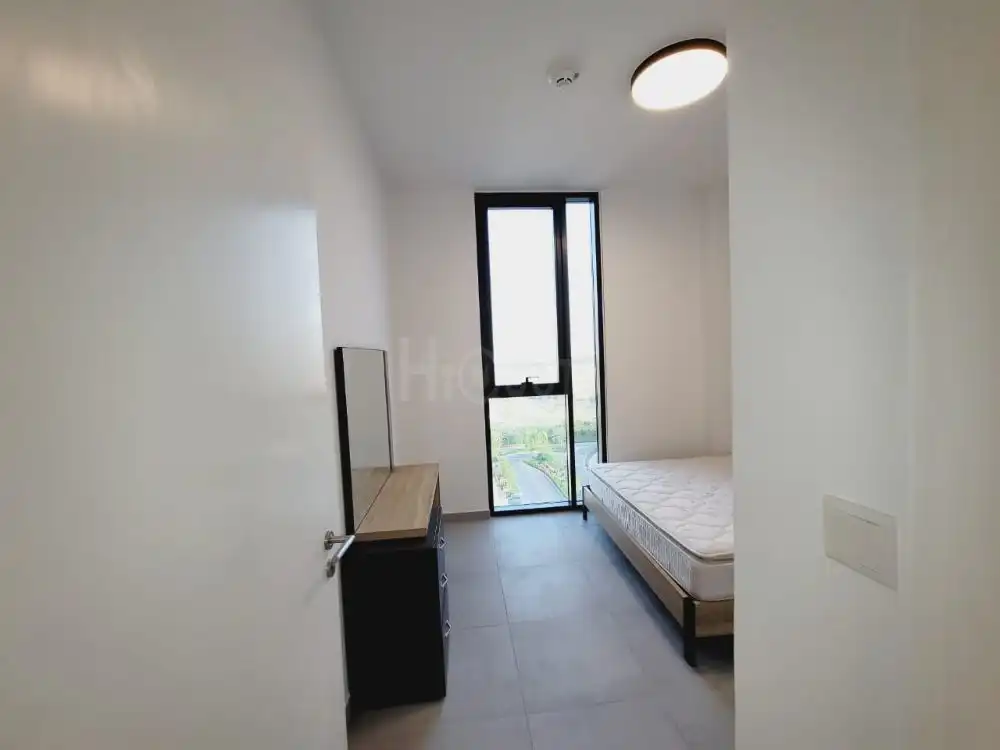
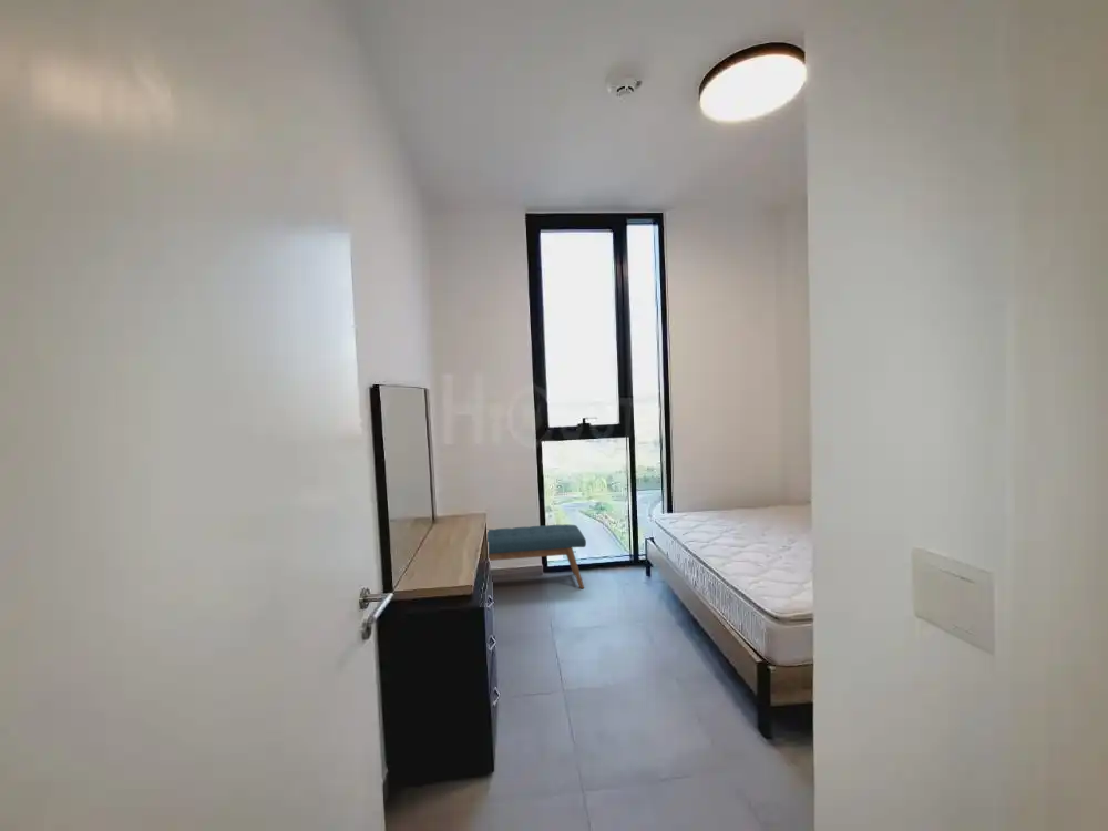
+ bench [486,523,587,589]
